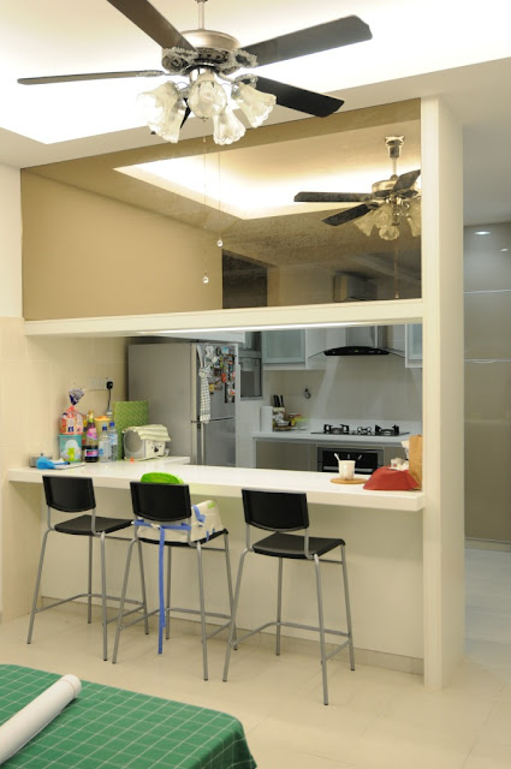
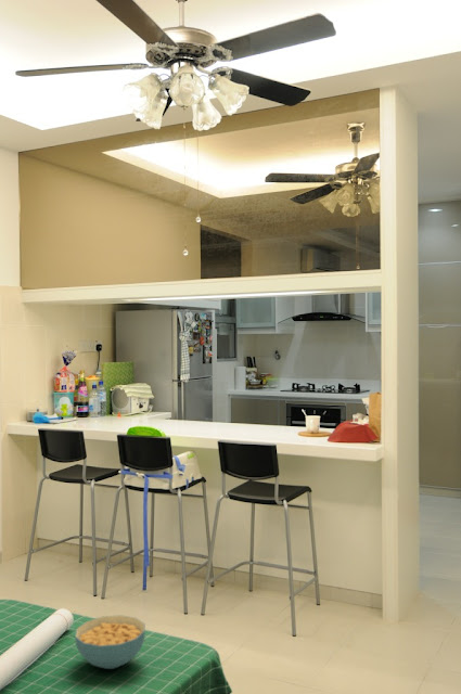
+ cereal bowl [74,614,146,670]
